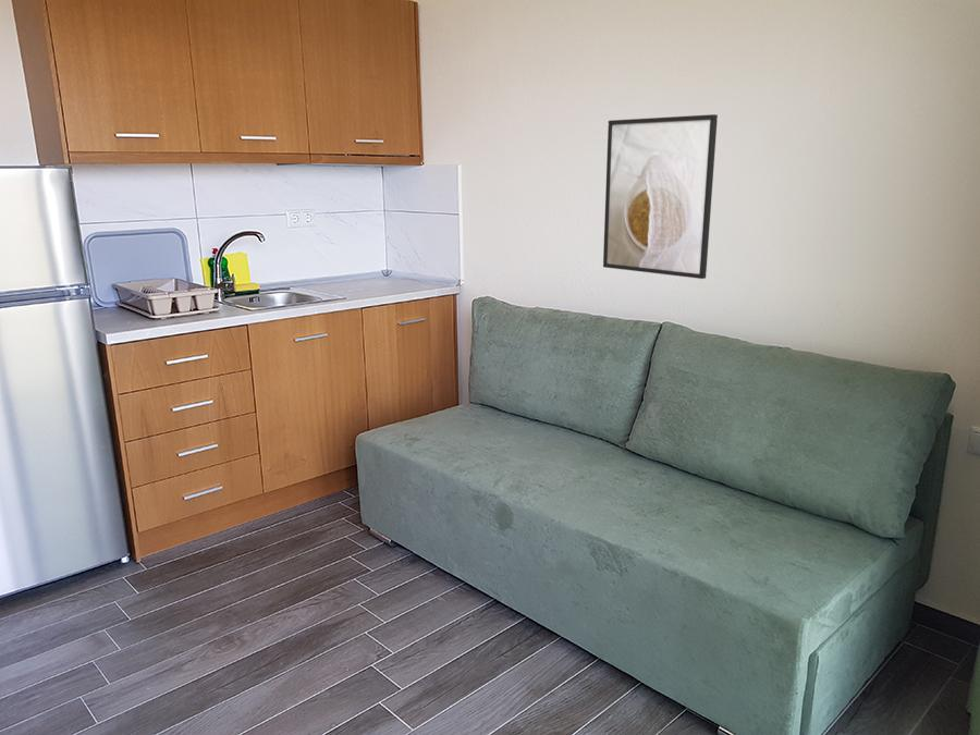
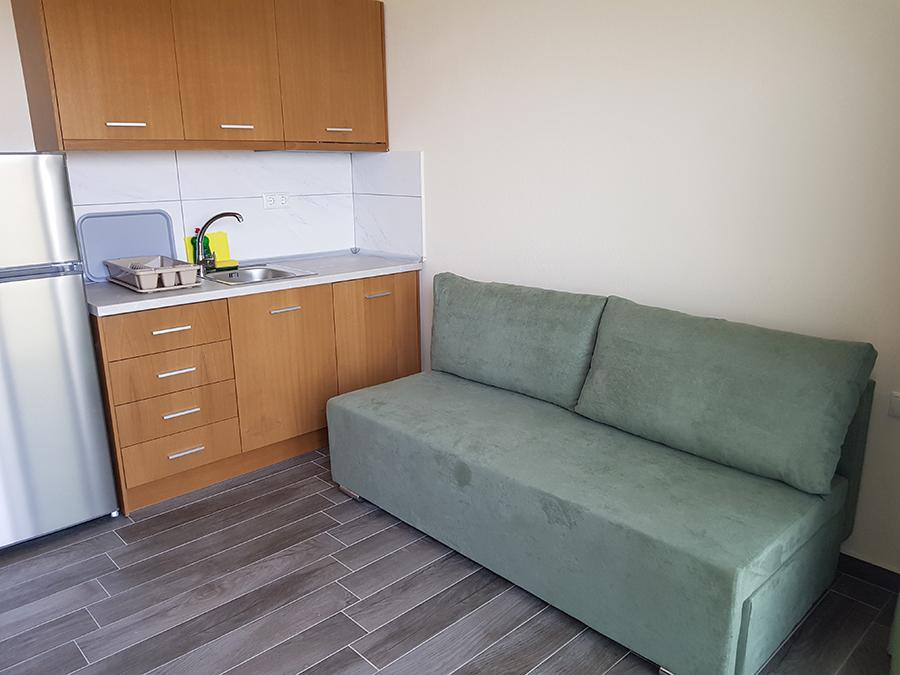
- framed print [602,113,719,280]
